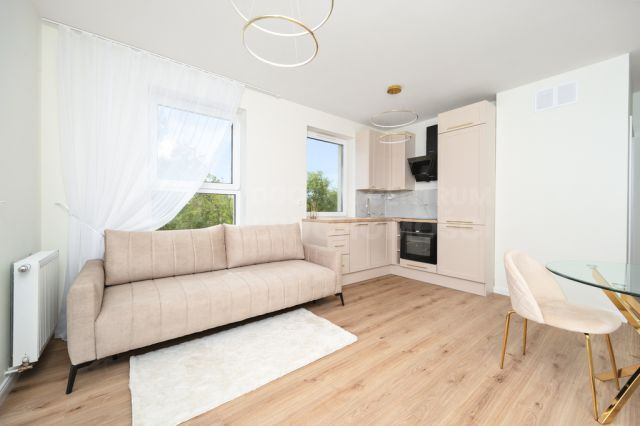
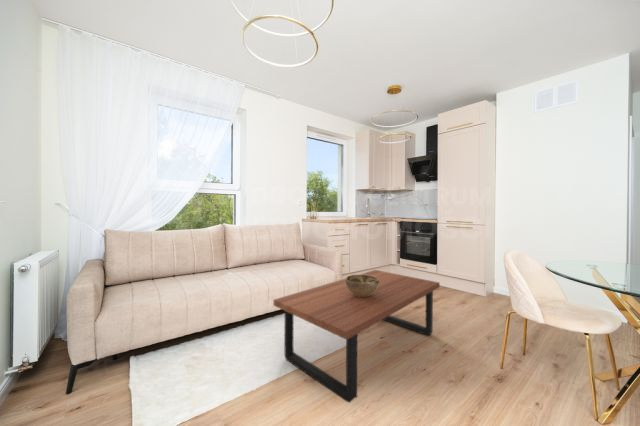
+ coffee table [273,269,441,404]
+ decorative bowl [345,274,379,296]
